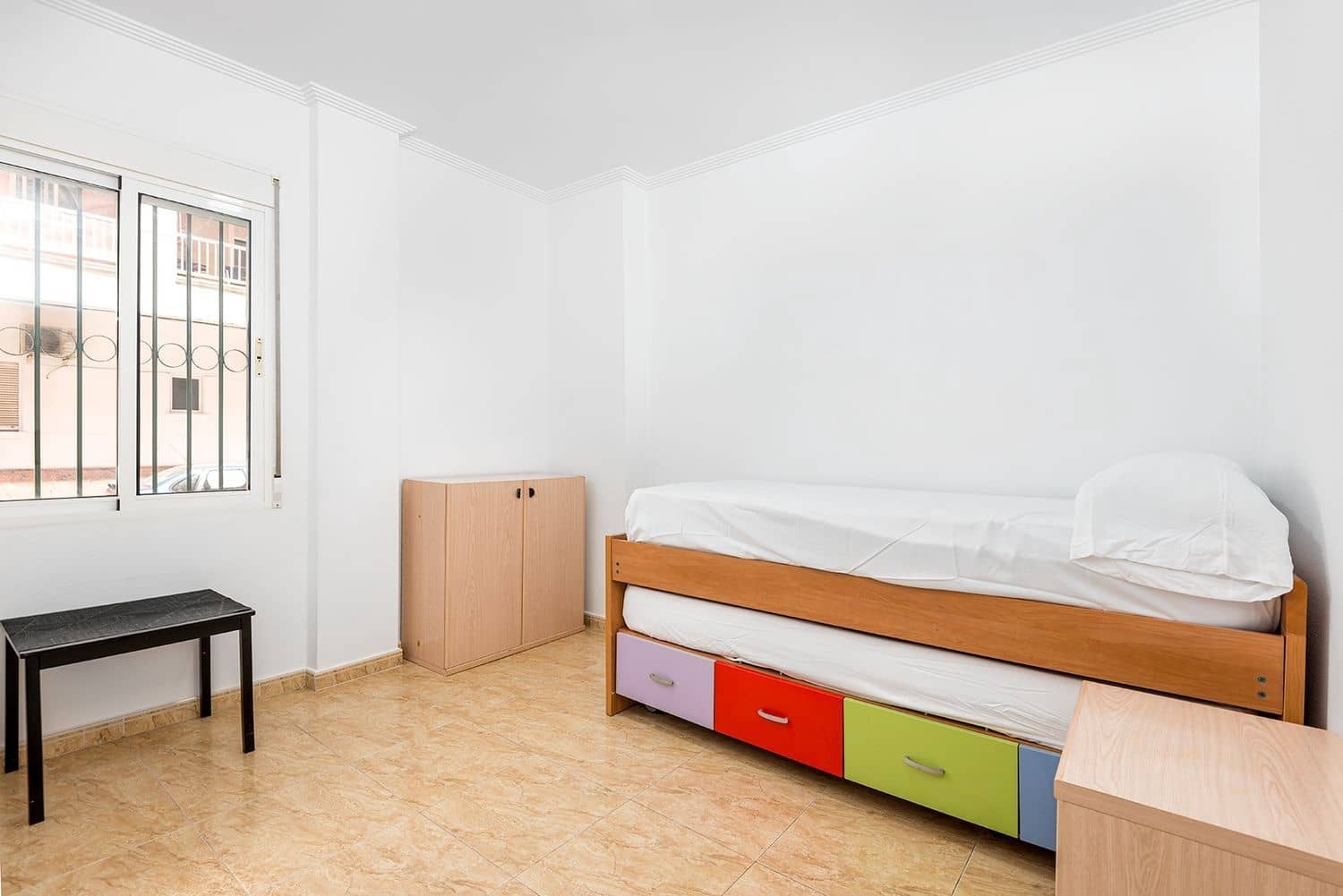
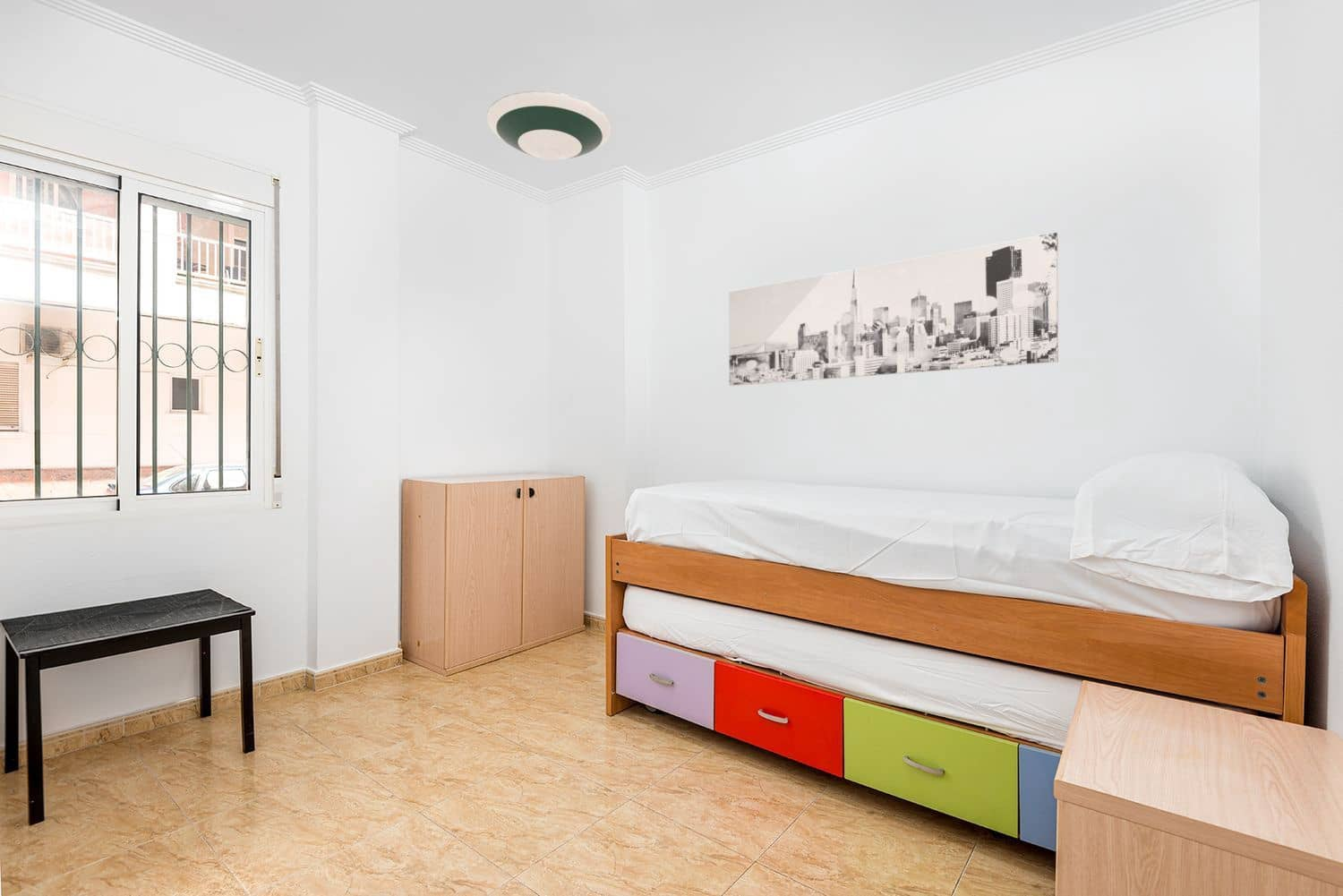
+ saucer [486,90,612,161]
+ wall art [728,232,1059,387]
